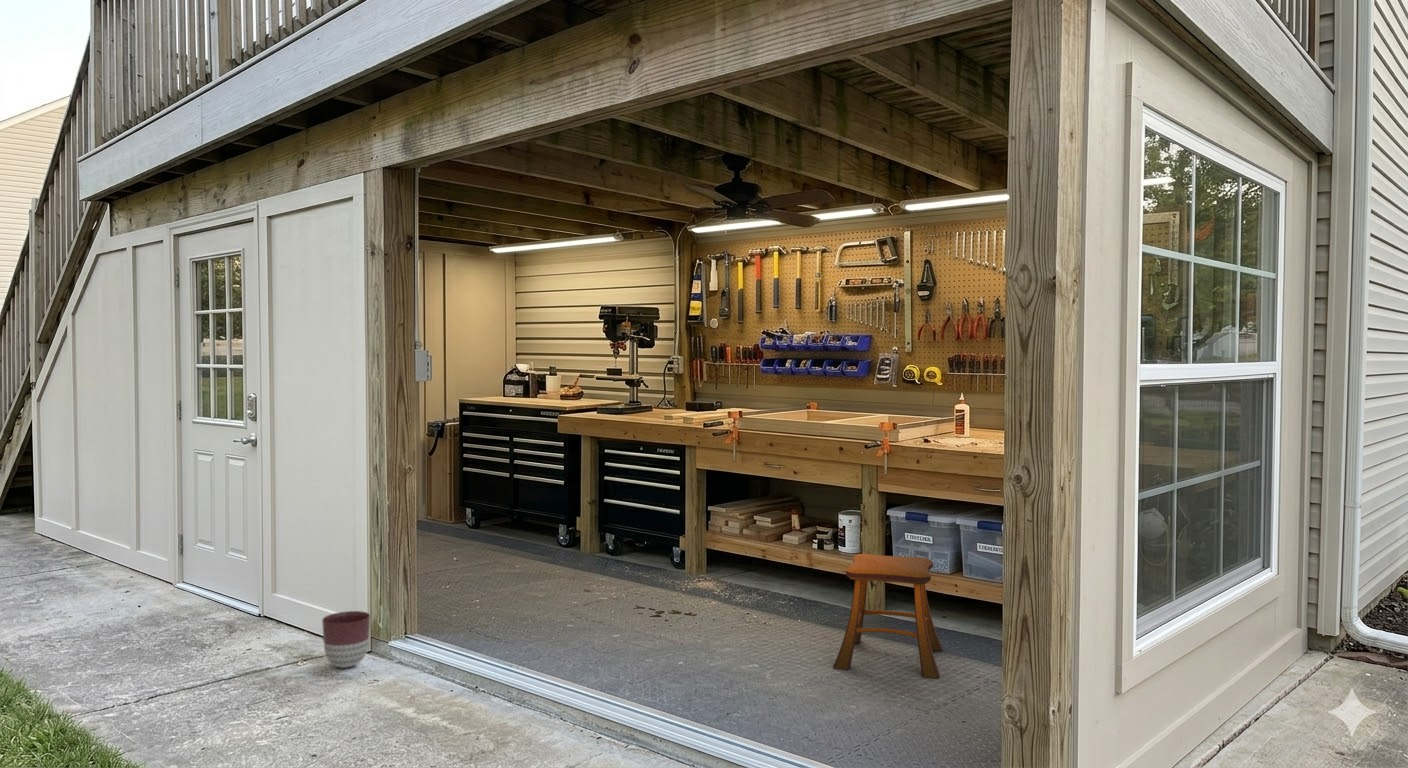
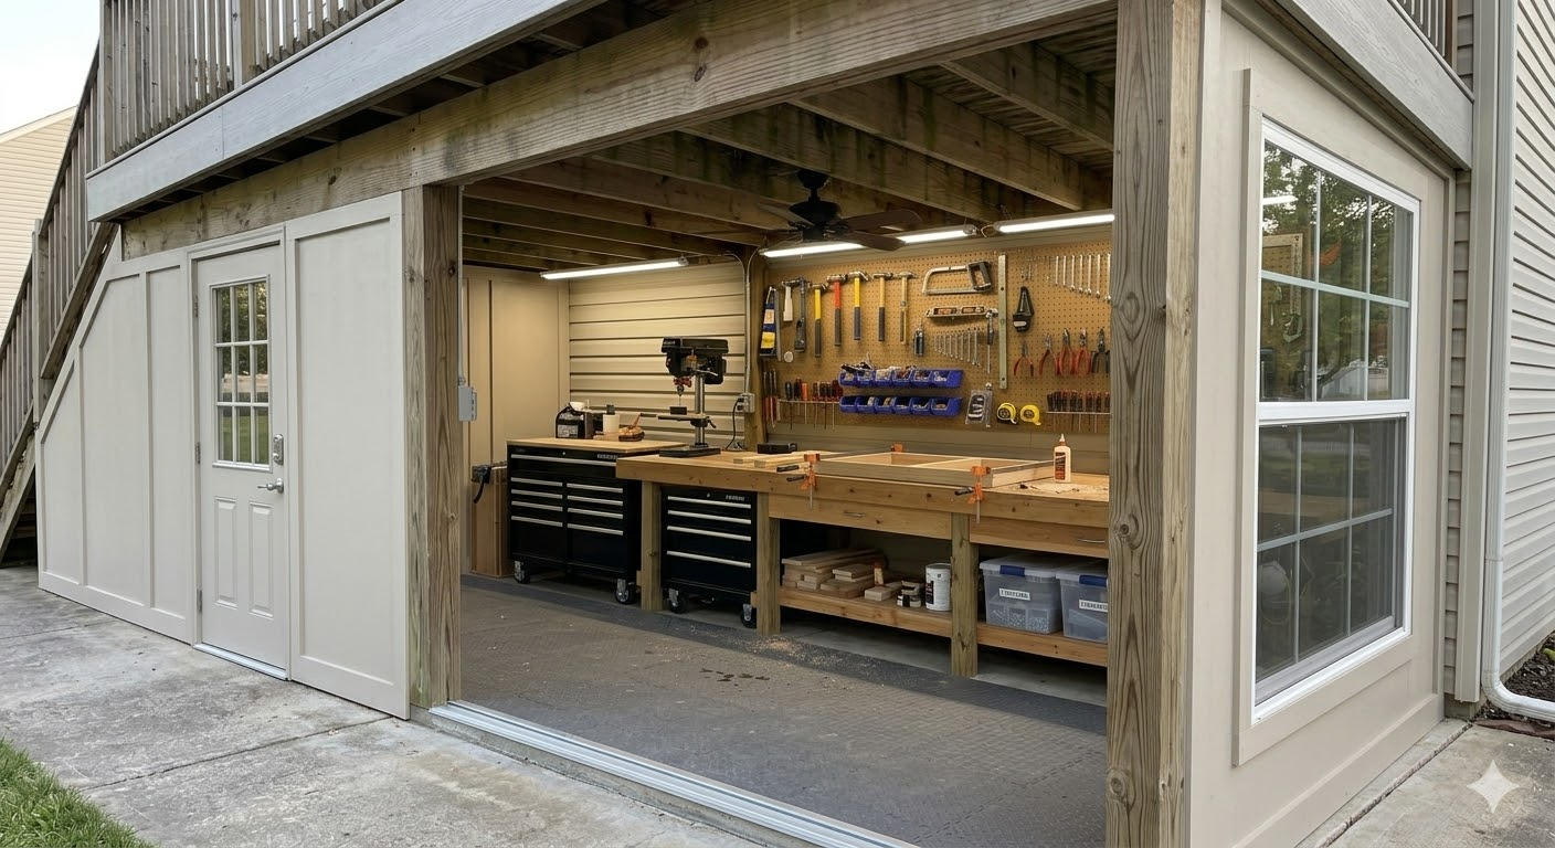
- stool [832,553,943,679]
- planter [321,610,371,669]
